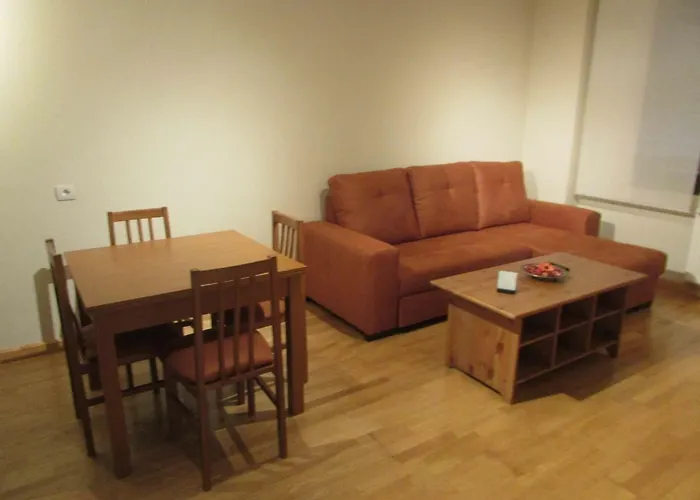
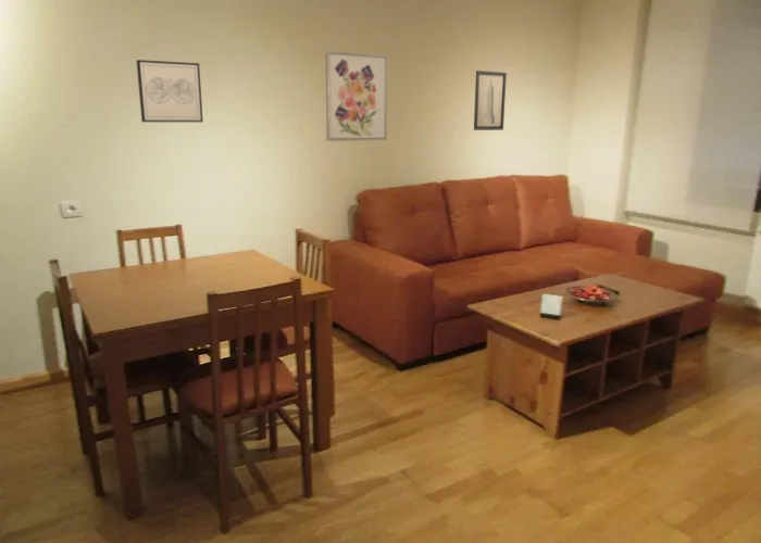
+ wall art [135,59,204,123]
+ wall art [324,50,388,142]
+ wall art [473,70,508,131]
